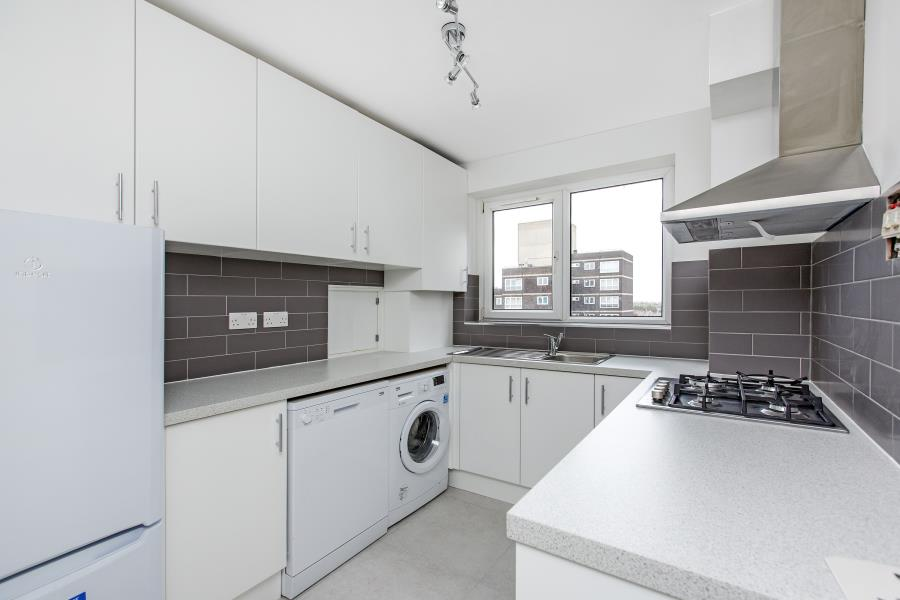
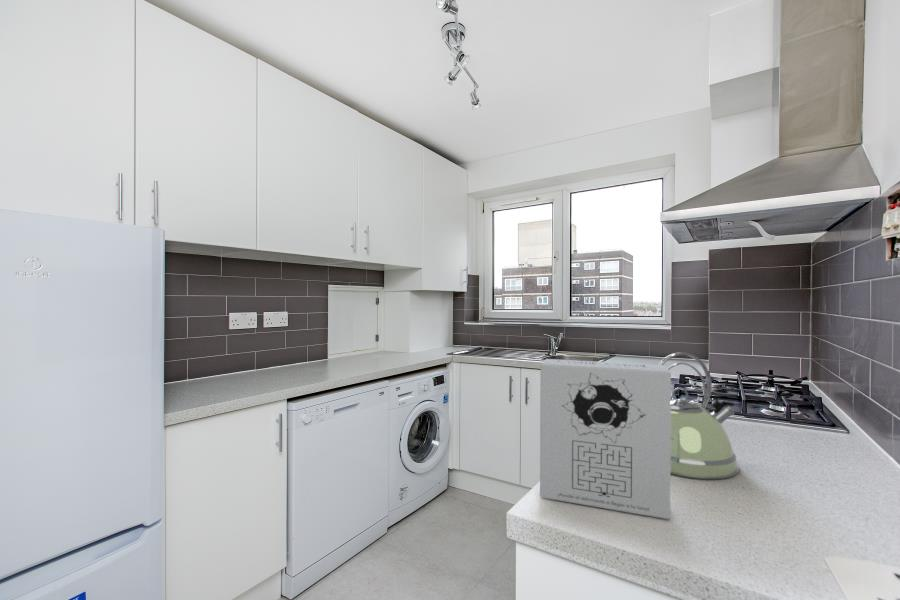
+ kettle [657,351,740,480]
+ cereal box [539,358,672,520]
